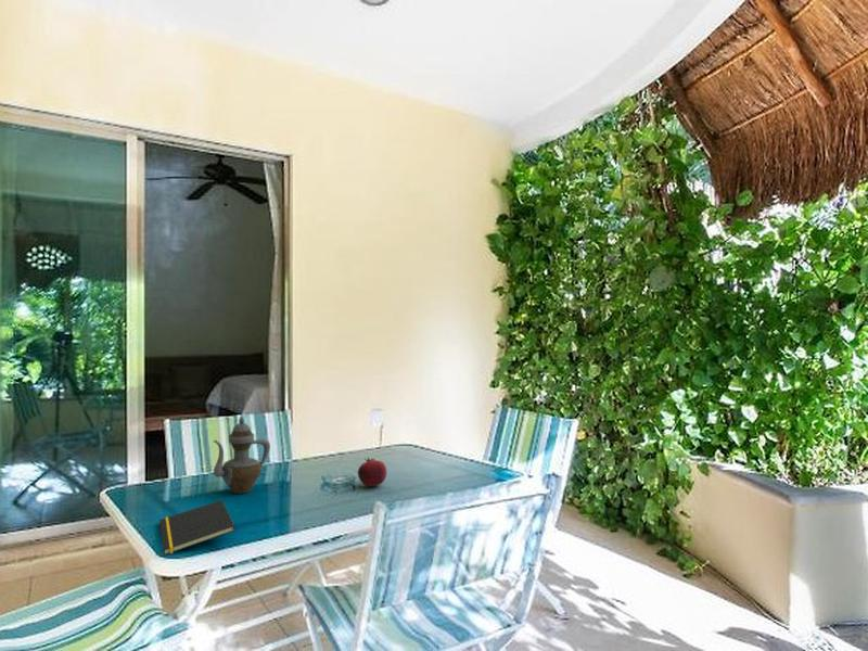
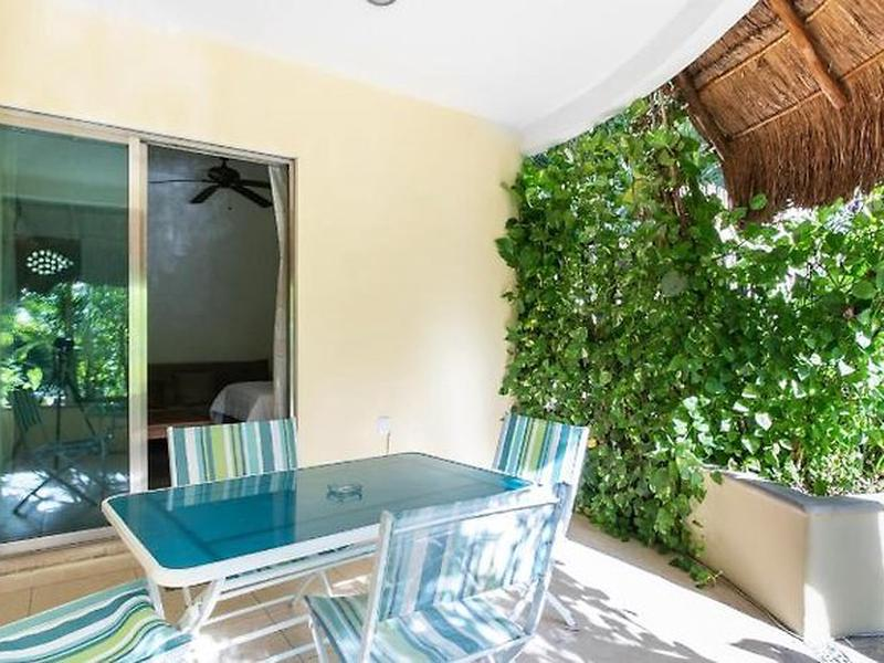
- teapot [213,414,271,495]
- fruit [357,457,387,488]
- notepad [158,499,237,557]
